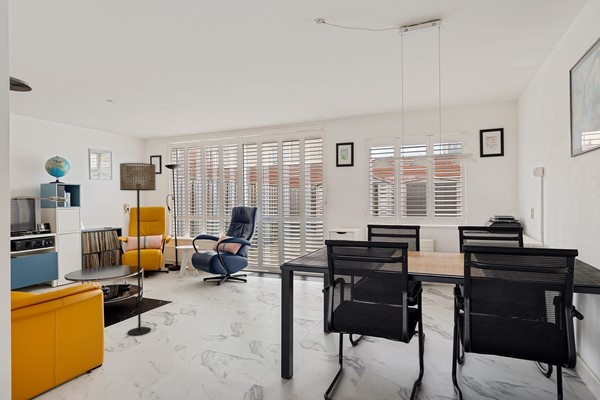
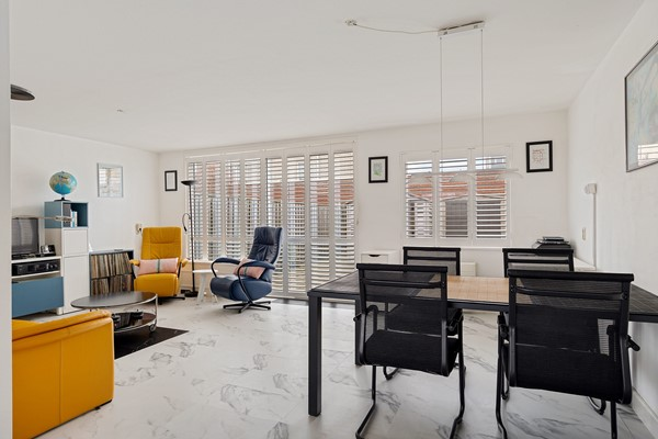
- floor lamp [119,162,157,336]
